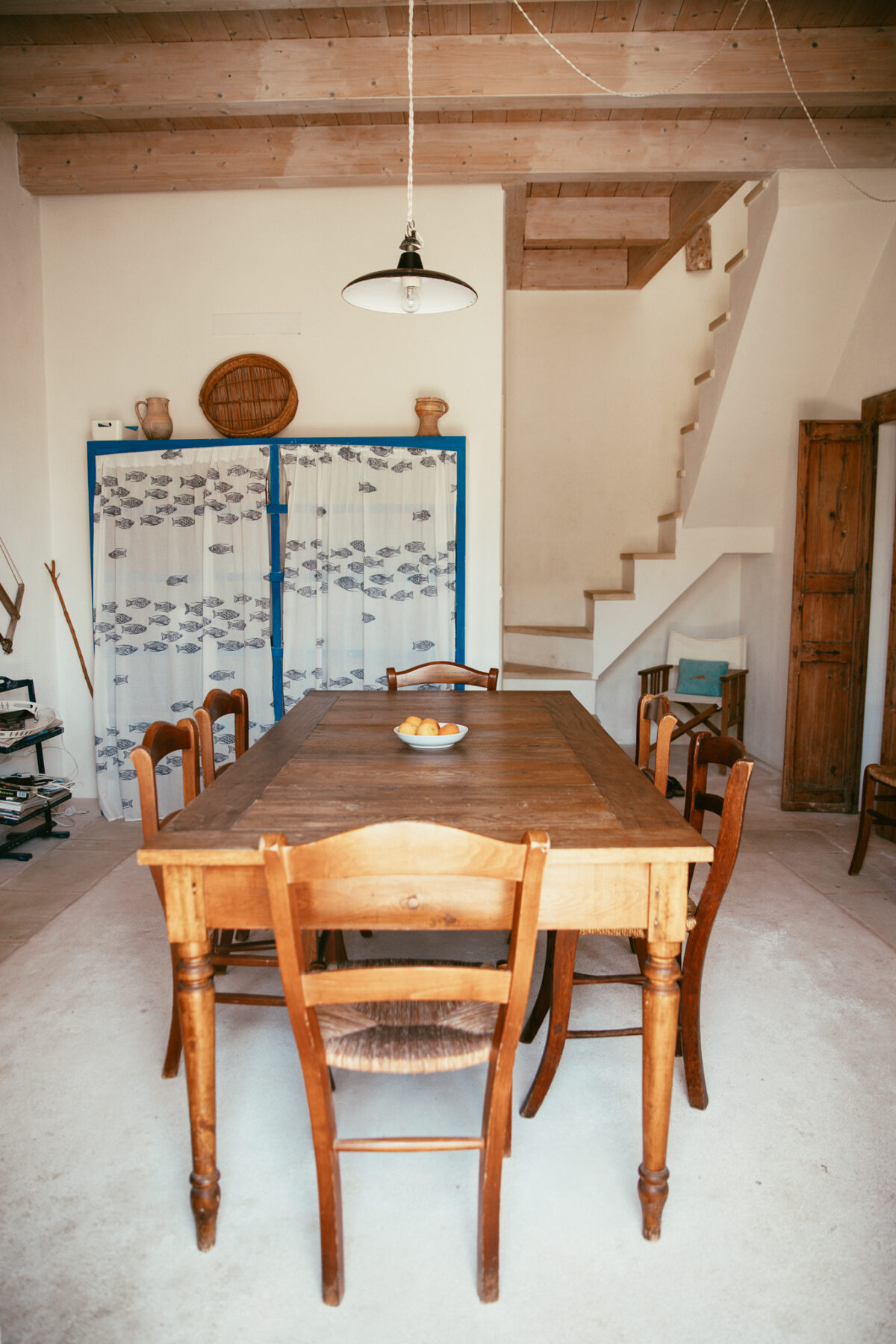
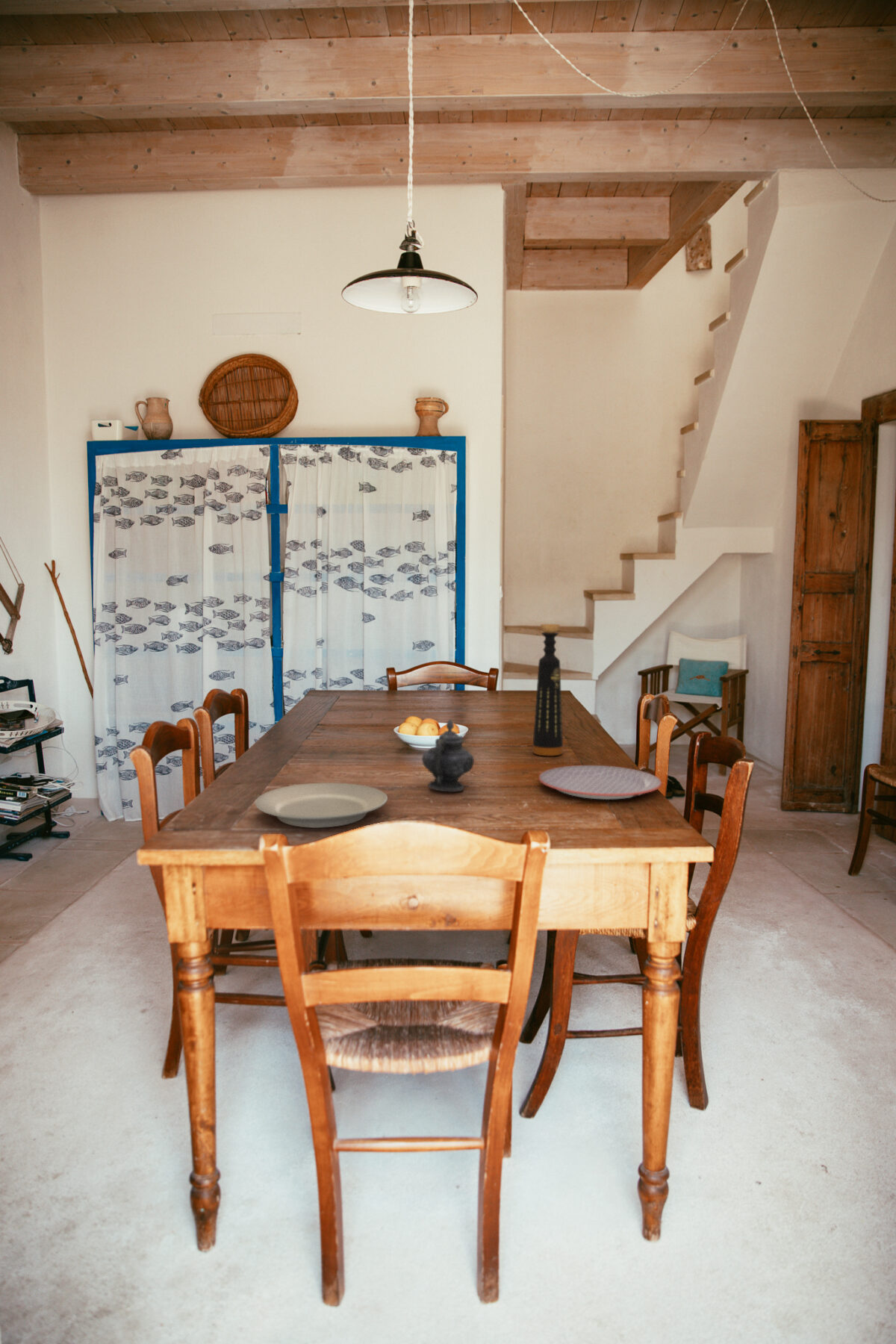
+ plate [254,782,388,829]
+ plate [538,765,662,800]
+ bottle [532,623,564,756]
+ teapot [421,719,475,793]
